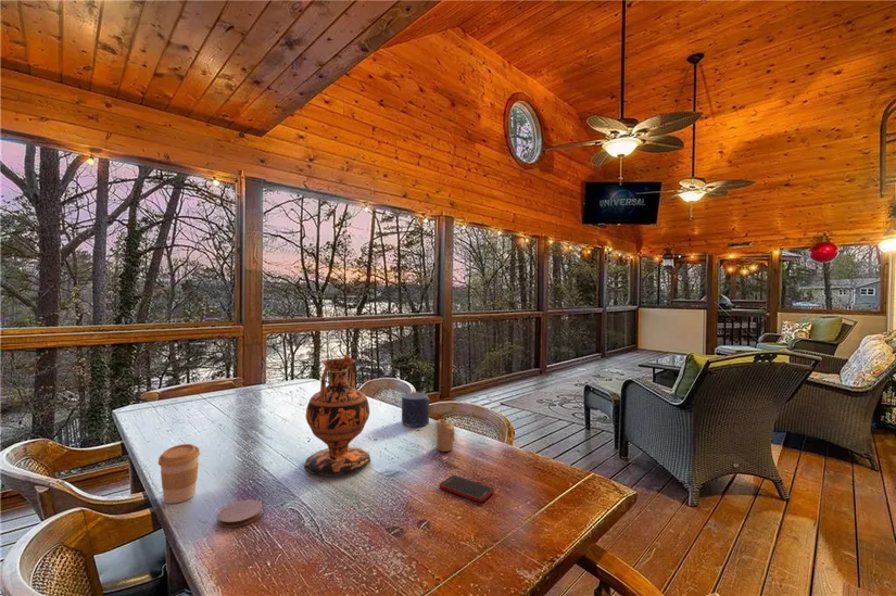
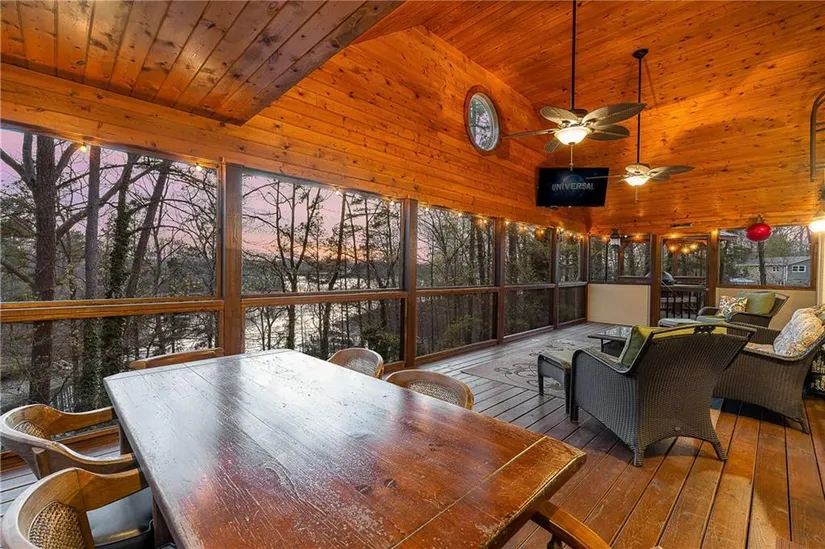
- coaster [216,498,264,529]
- vase [303,353,371,477]
- cell phone [438,474,495,504]
- candle [401,391,430,428]
- coffee cup [157,443,201,505]
- candle [436,418,456,453]
